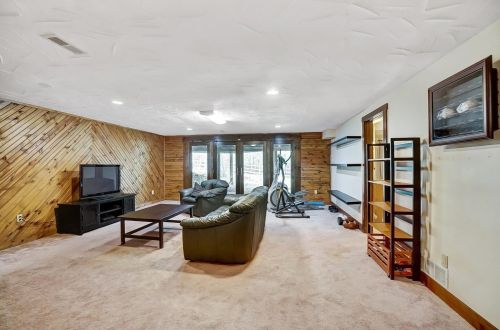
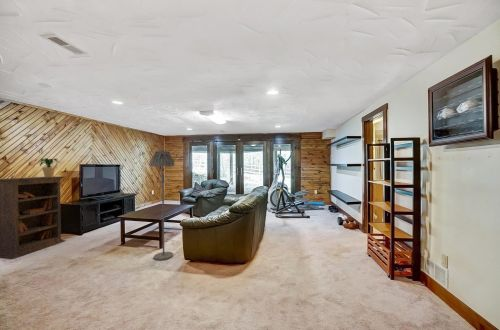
+ floor lamp [149,150,176,261]
+ potted plant [39,157,61,177]
+ bookcase [0,176,66,260]
